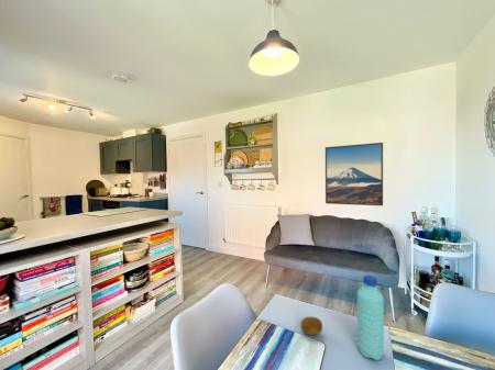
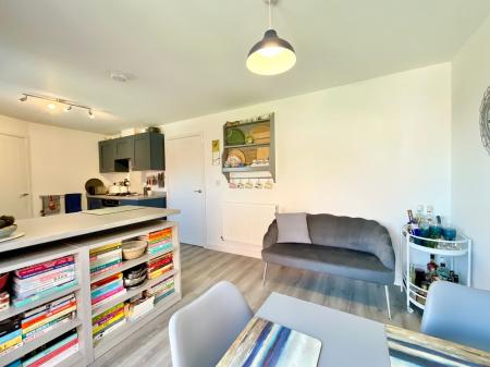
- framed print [324,142,384,206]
- water bottle [356,274,385,361]
- fruit [300,316,323,336]
